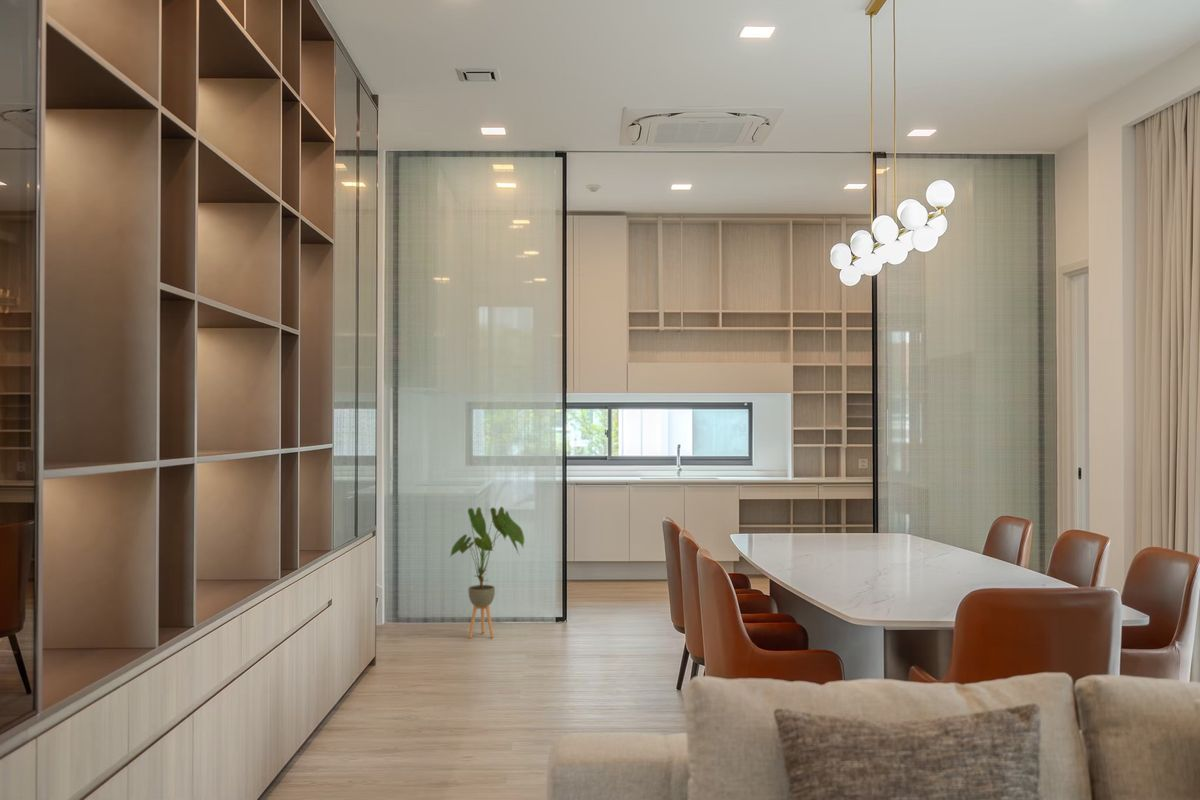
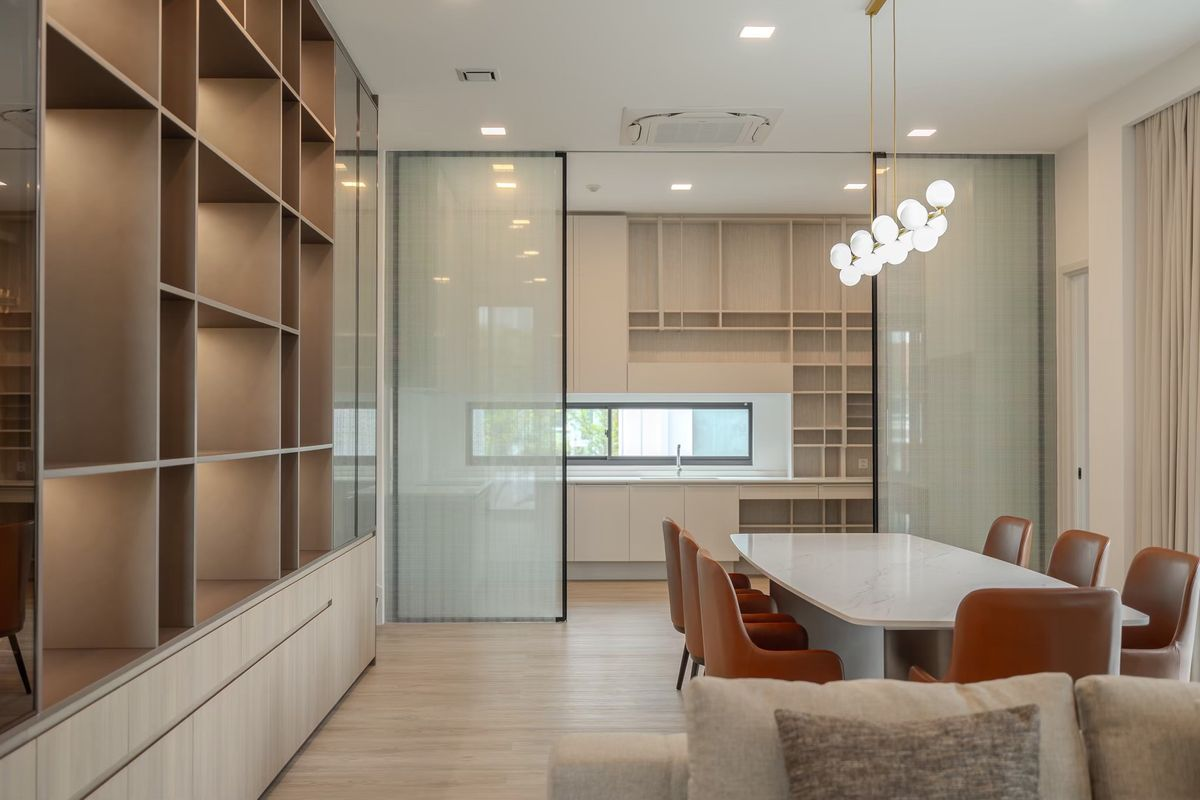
- house plant [448,506,525,639]
